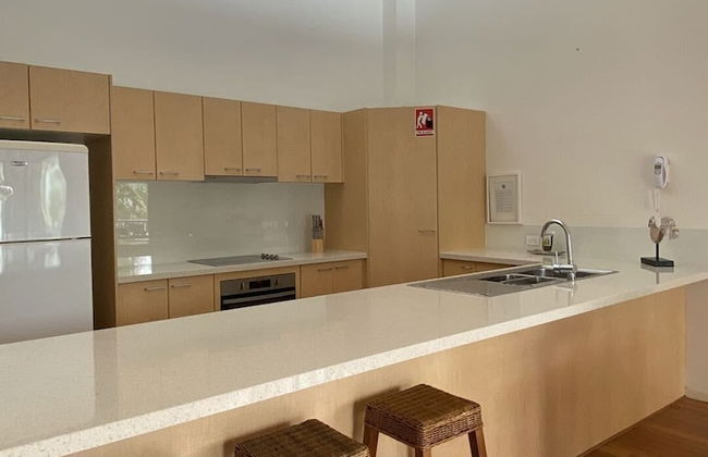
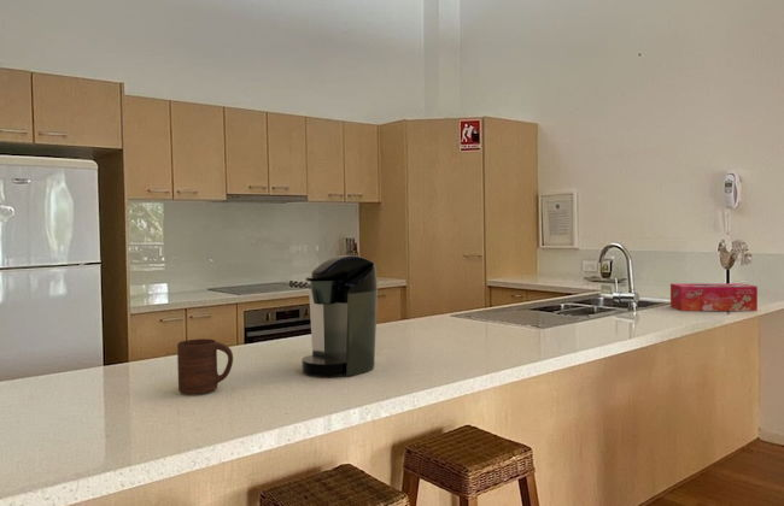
+ coffee maker [300,254,379,377]
+ tissue box [669,282,759,312]
+ cup [176,337,234,395]
